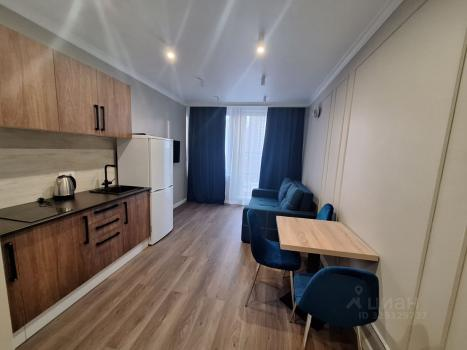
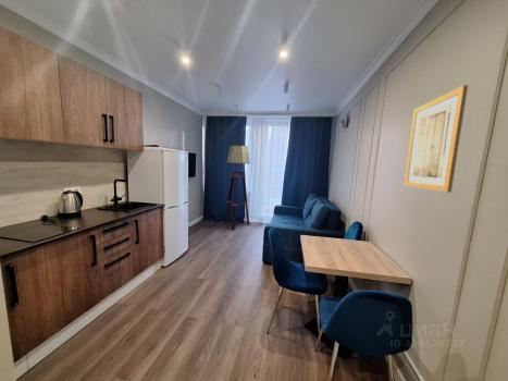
+ wall art [404,84,469,194]
+ floor lamp [224,144,251,231]
